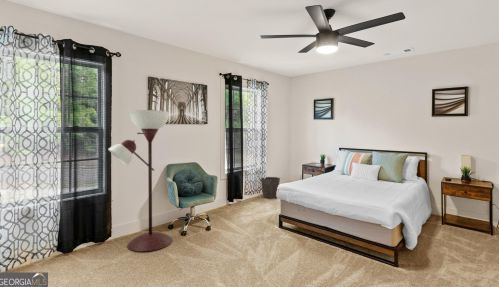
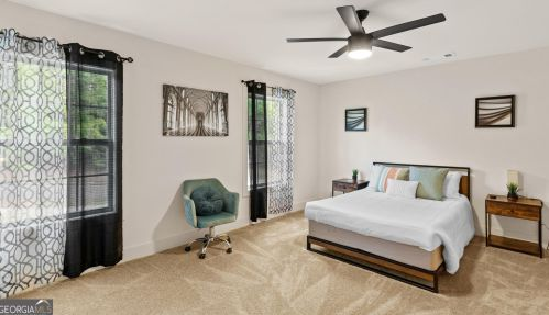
- waste bin [260,176,281,199]
- floor lamp [107,109,173,252]
